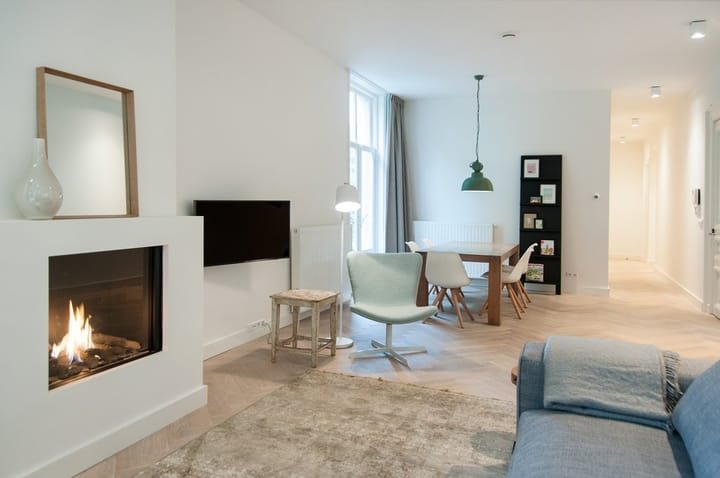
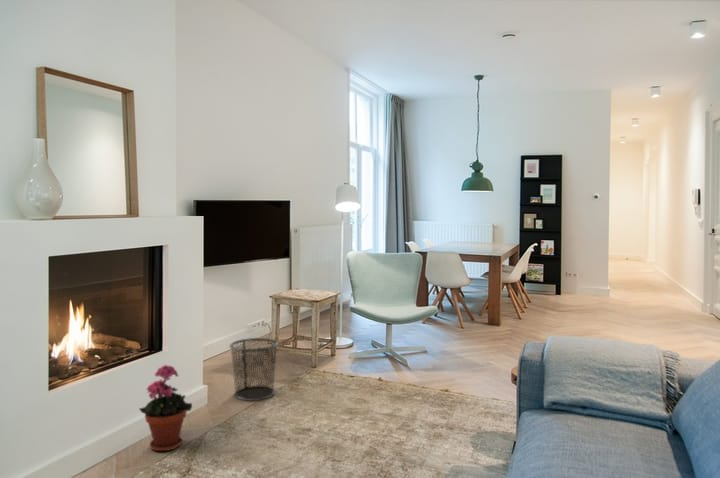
+ potted plant [138,363,193,452]
+ waste bin [229,337,279,402]
